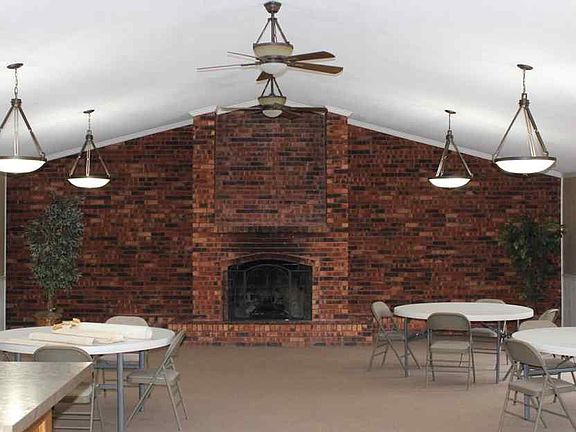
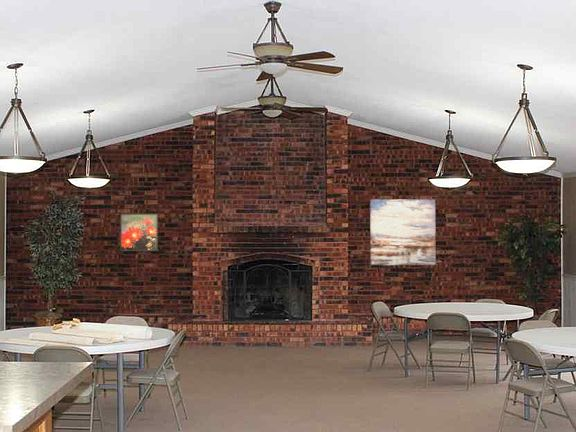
+ wall art [369,198,437,266]
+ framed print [119,213,159,252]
